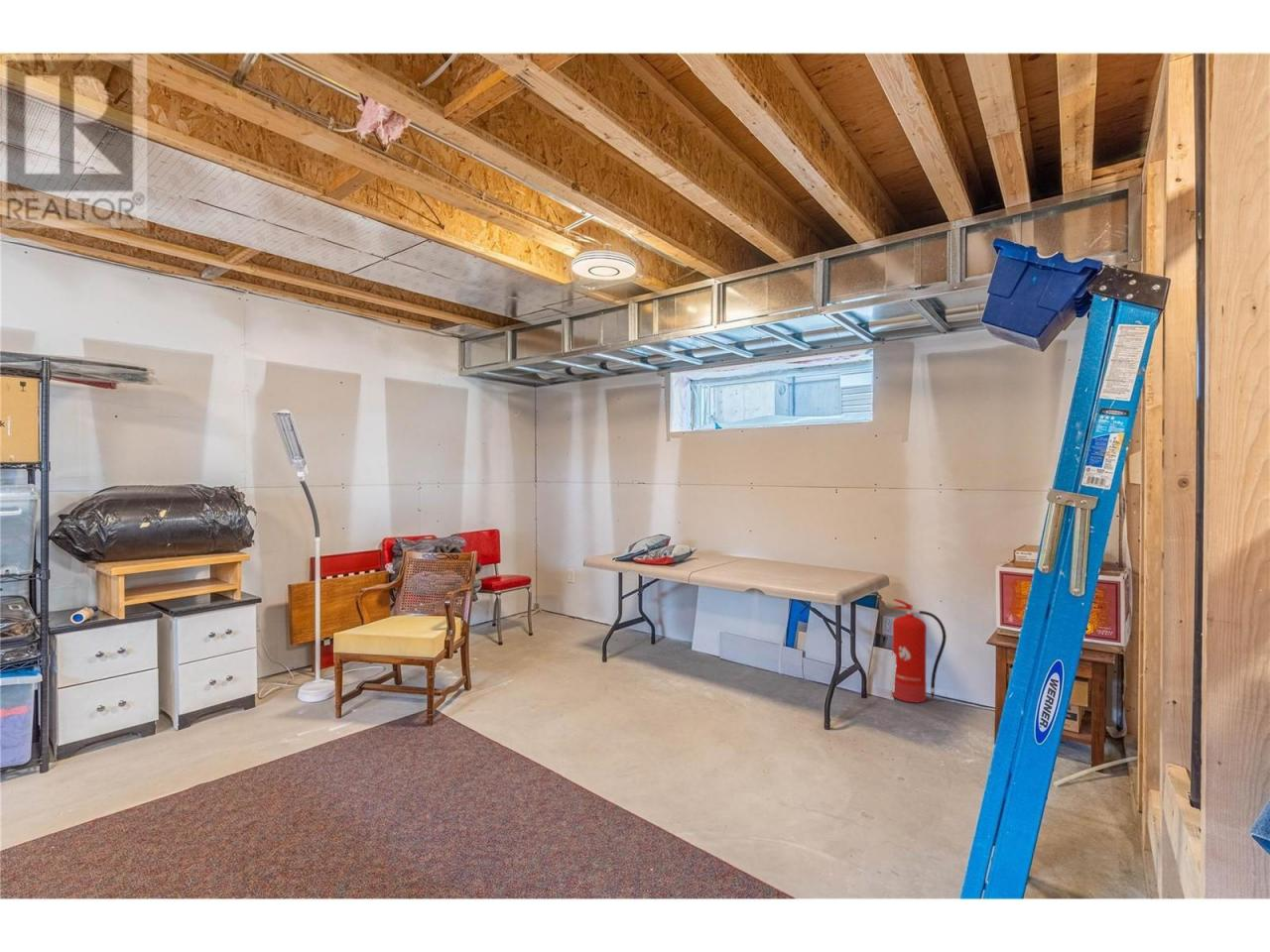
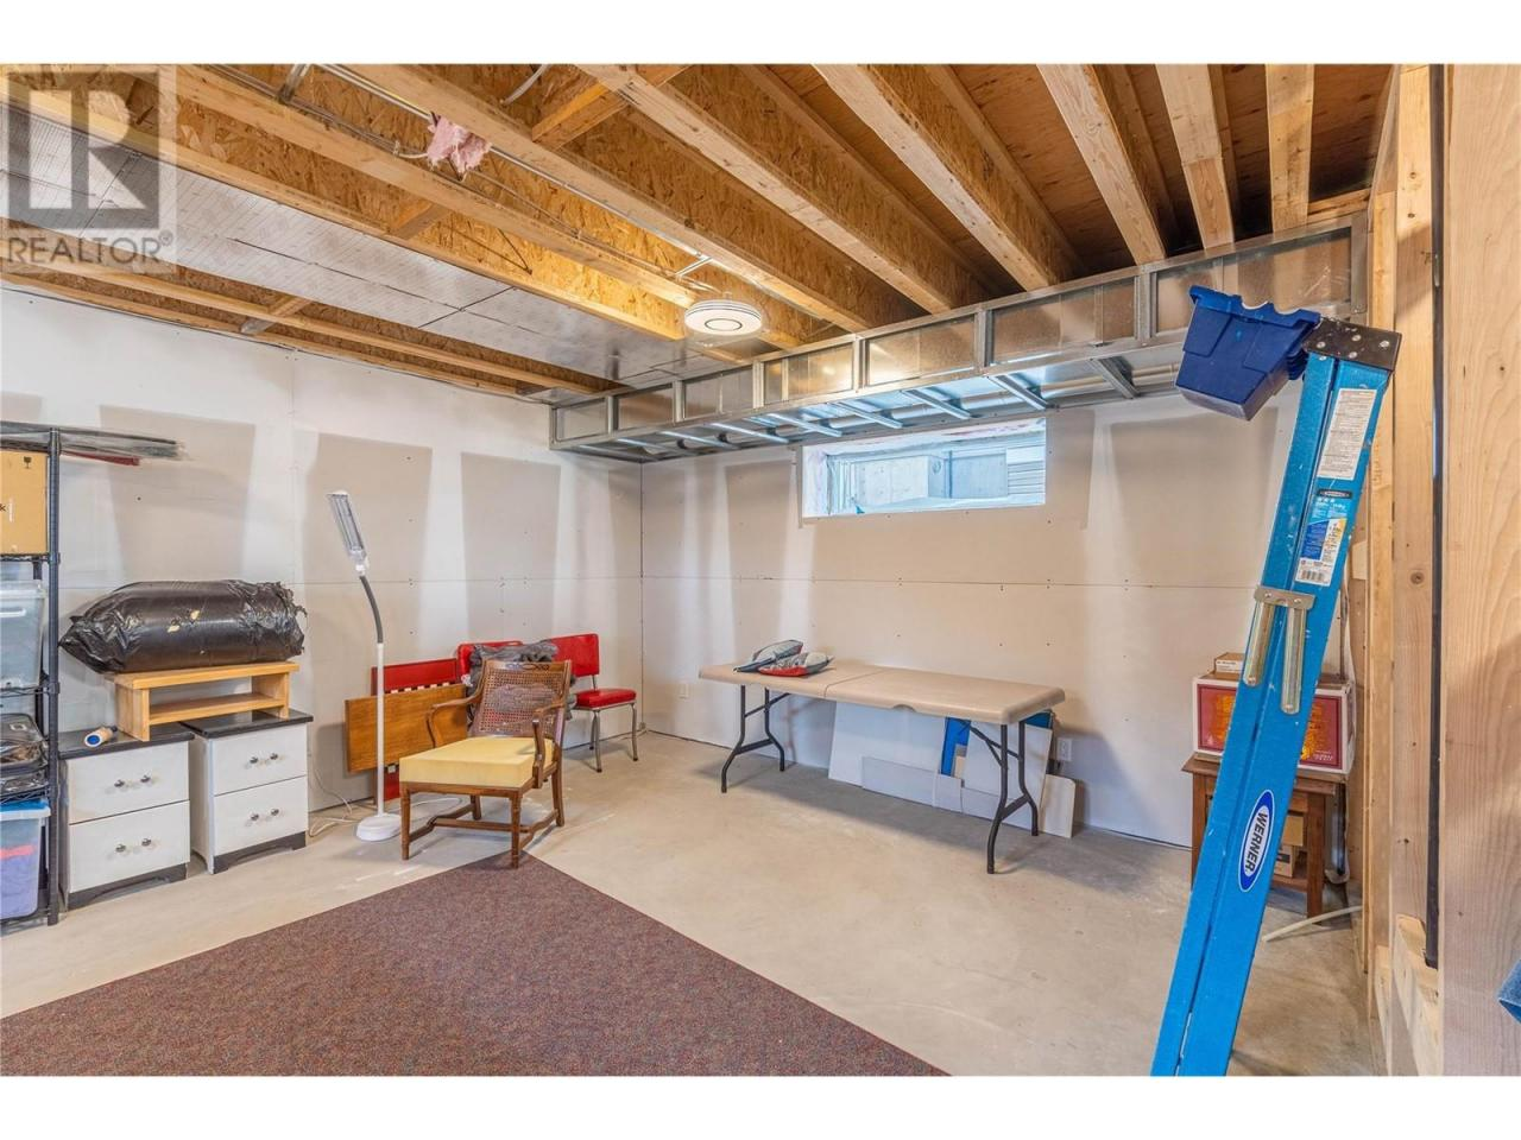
- fire extinguisher [891,598,948,704]
